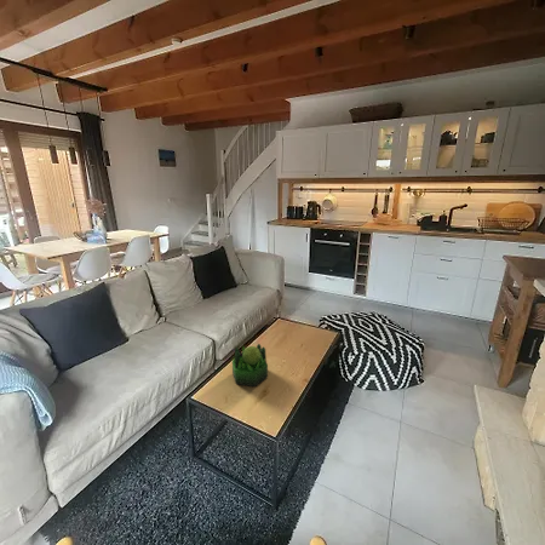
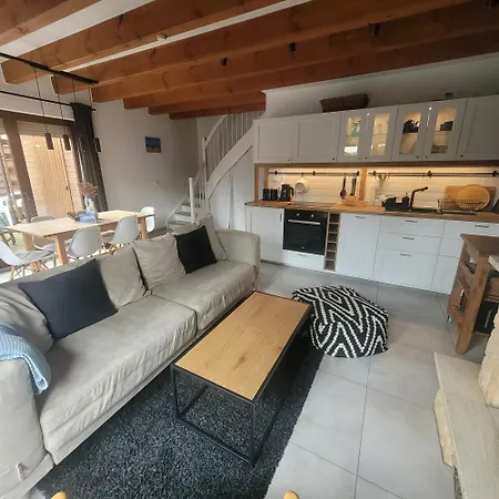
- plant [231,343,269,388]
